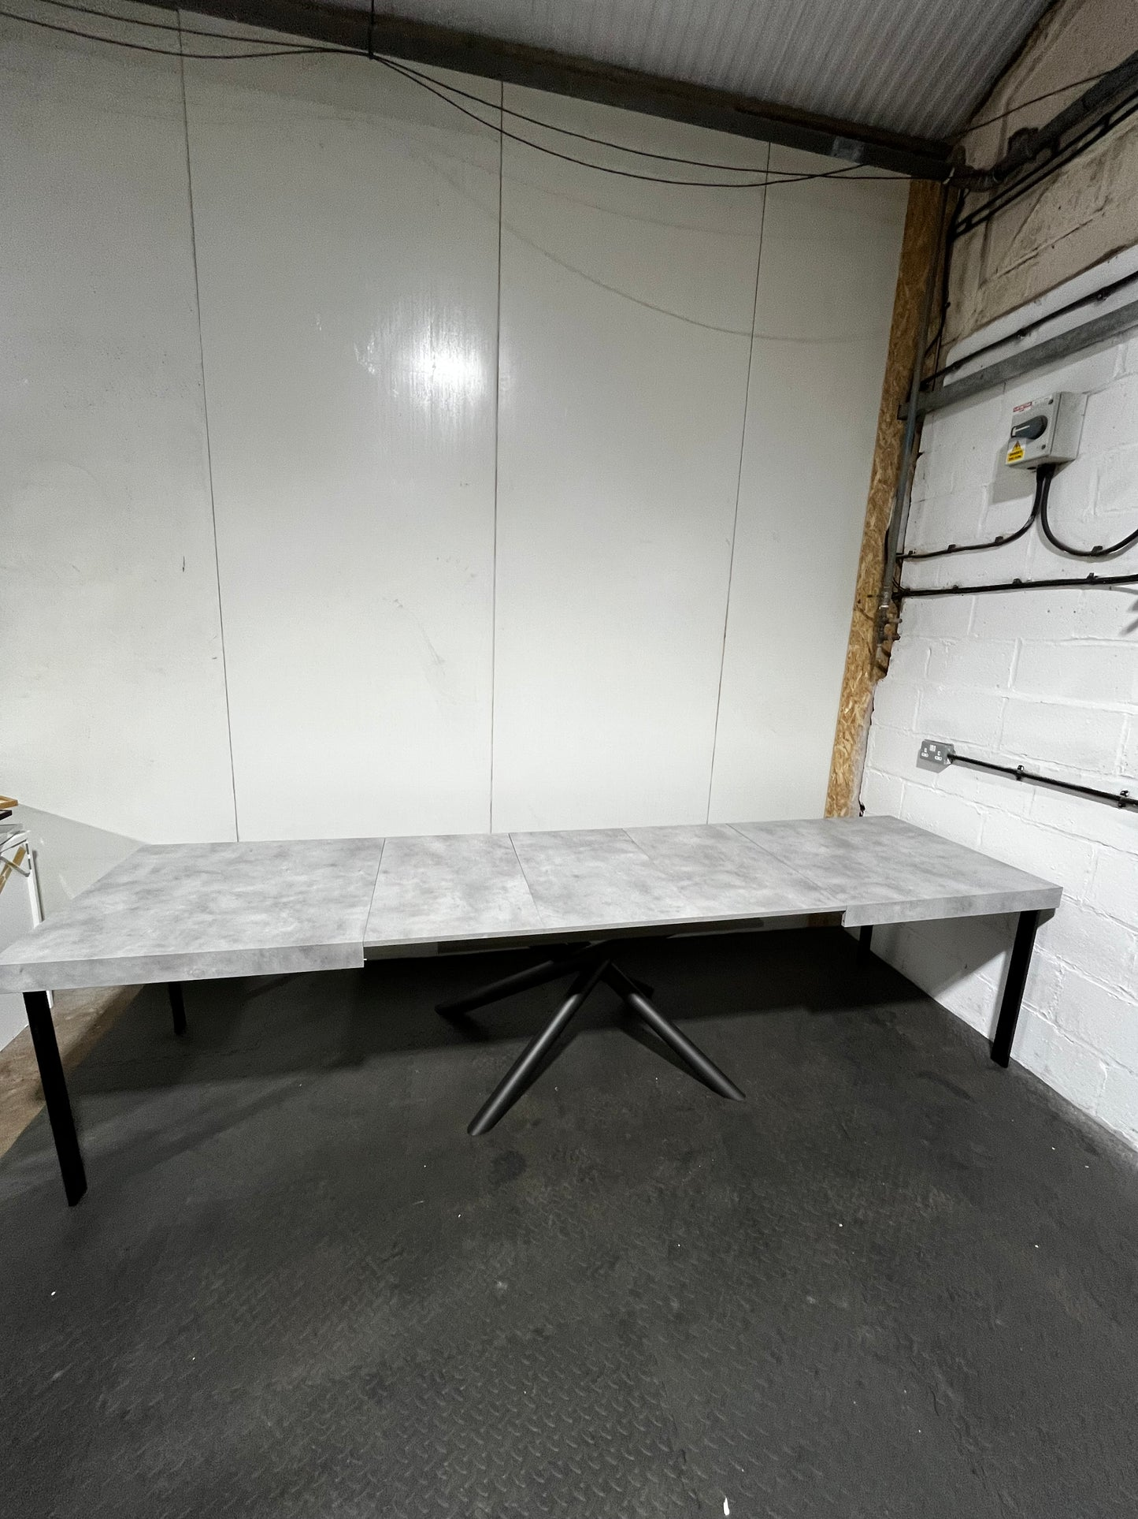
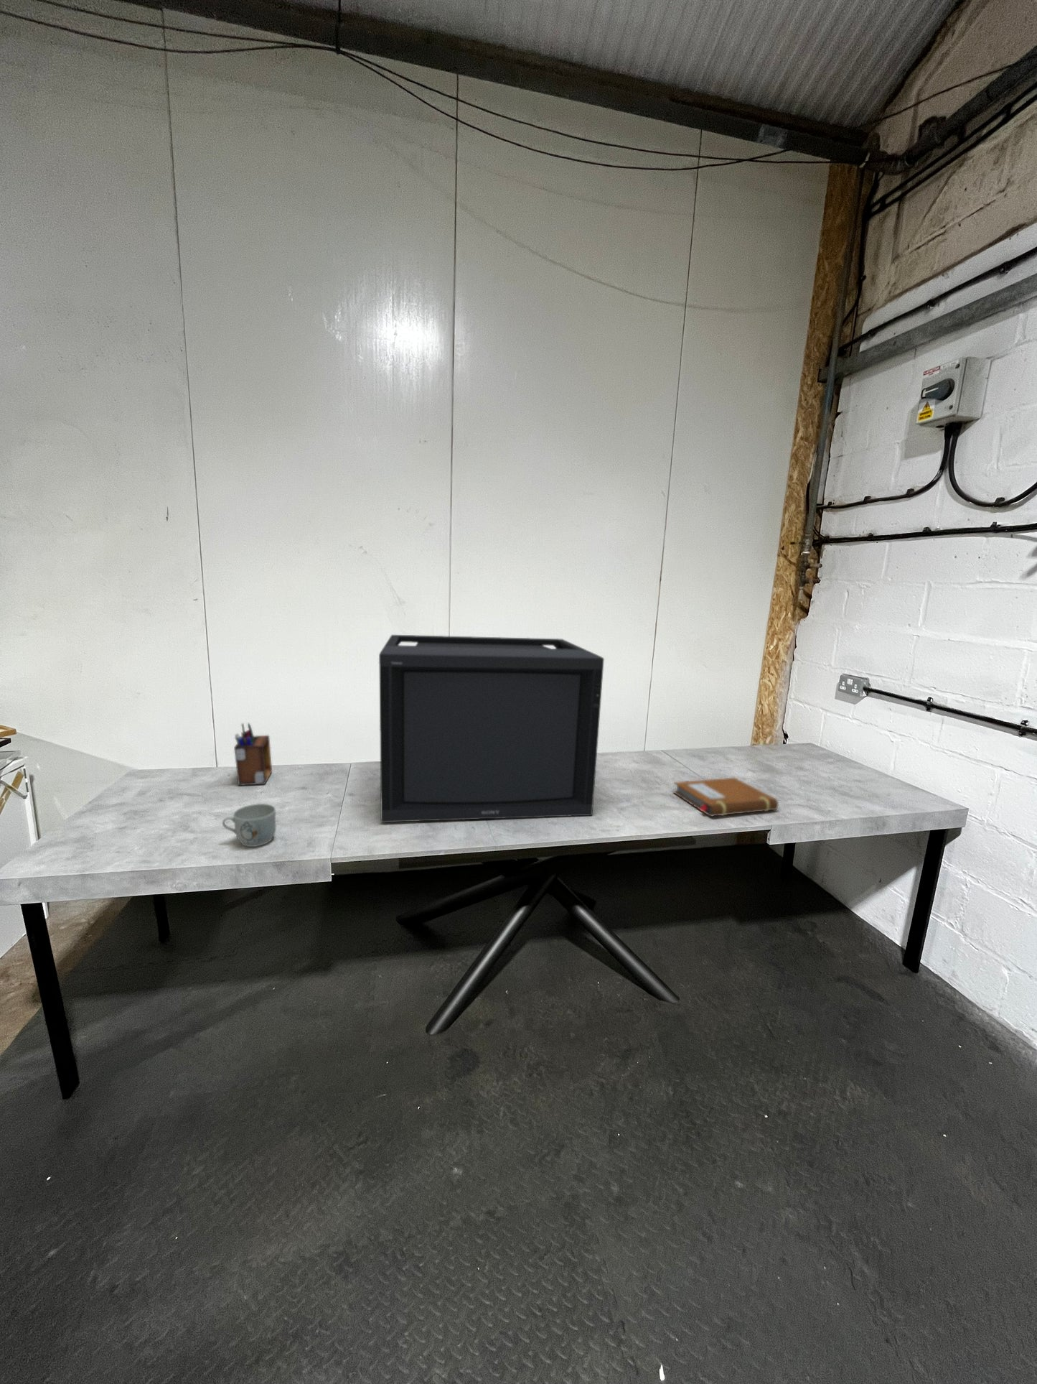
+ mug [222,803,277,848]
+ monitor [378,634,605,823]
+ notebook [672,777,779,817]
+ desk organizer [233,721,272,787]
